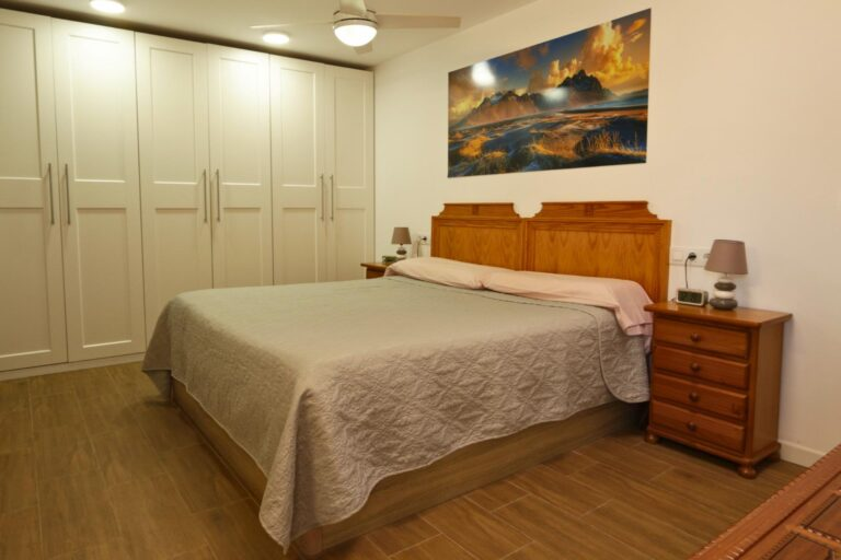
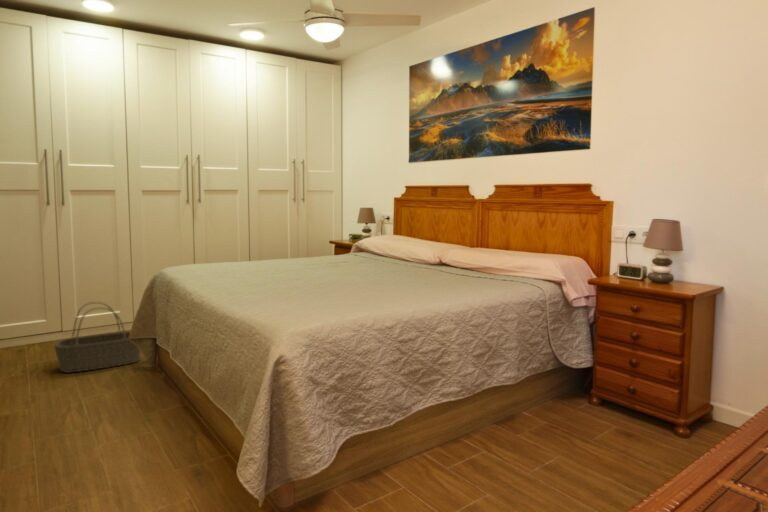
+ basket [53,301,142,374]
